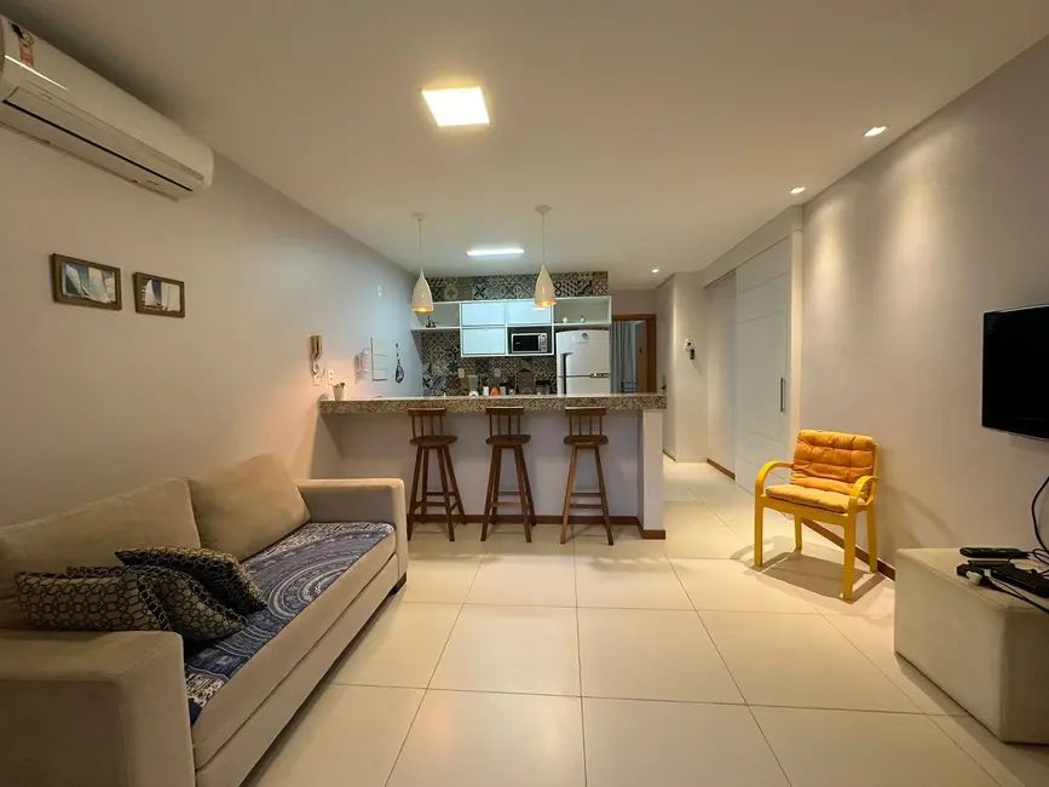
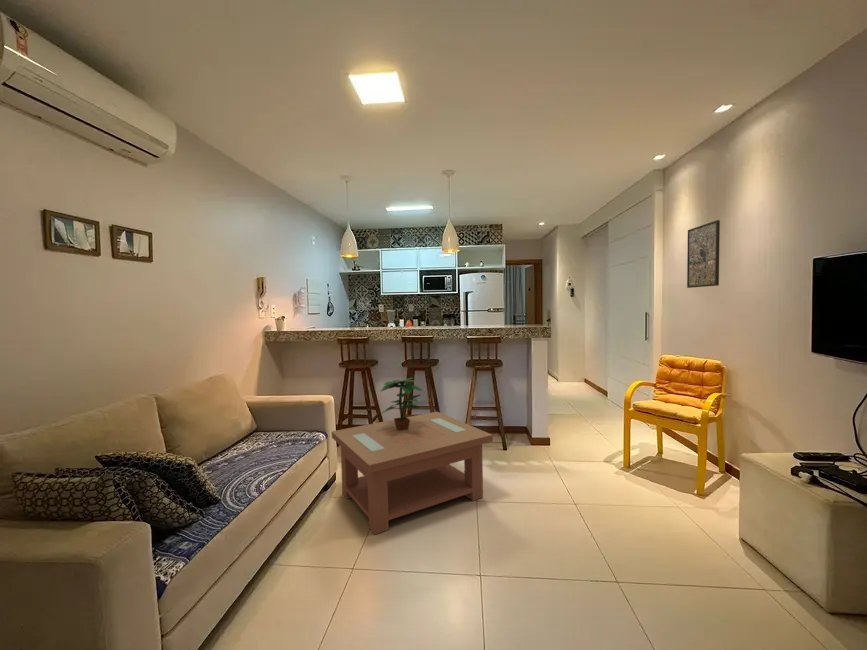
+ coffee table [331,411,494,536]
+ potted plant [380,376,424,431]
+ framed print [686,219,721,289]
